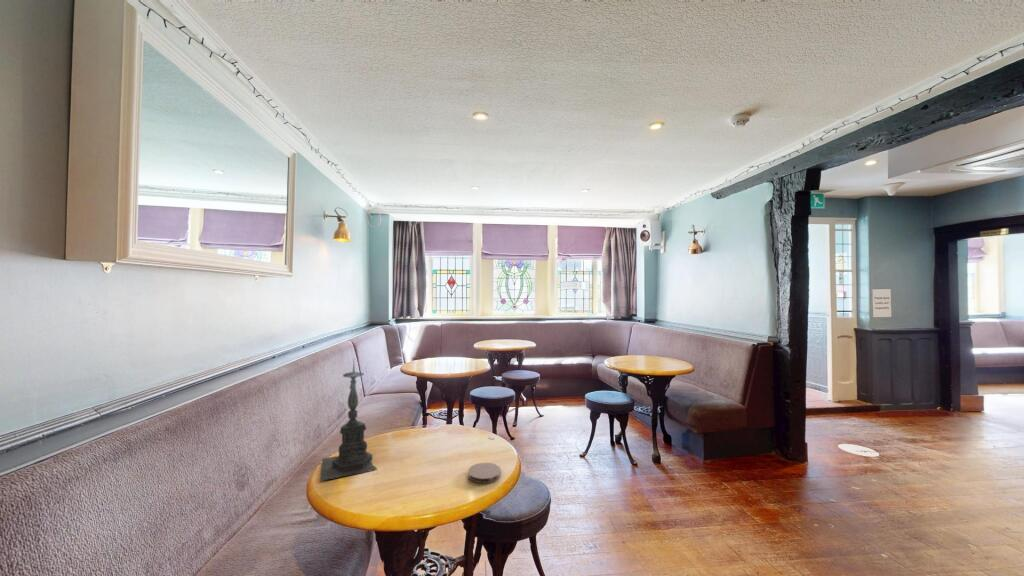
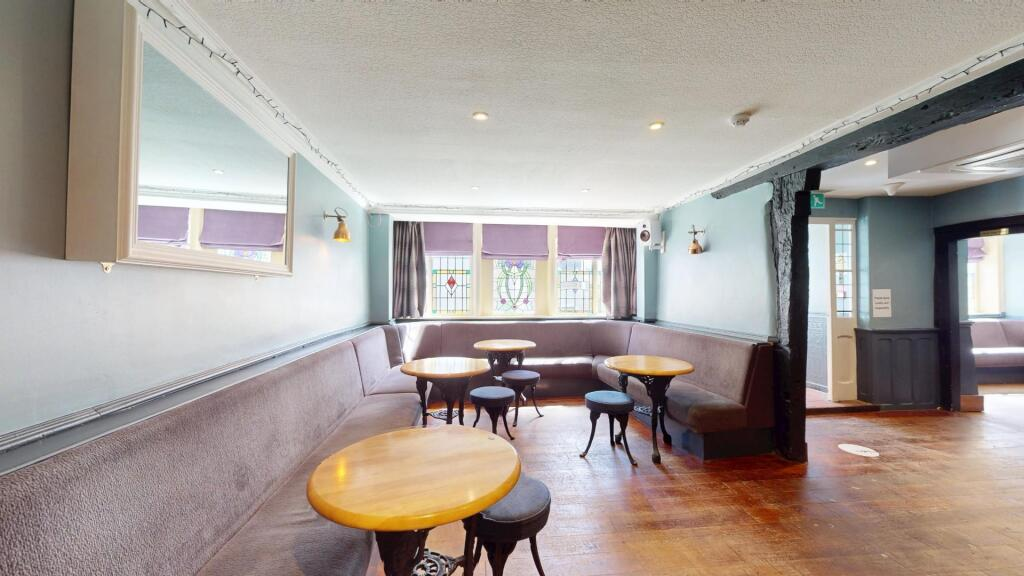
- candle holder [319,358,378,482]
- coaster [467,462,502,484]
